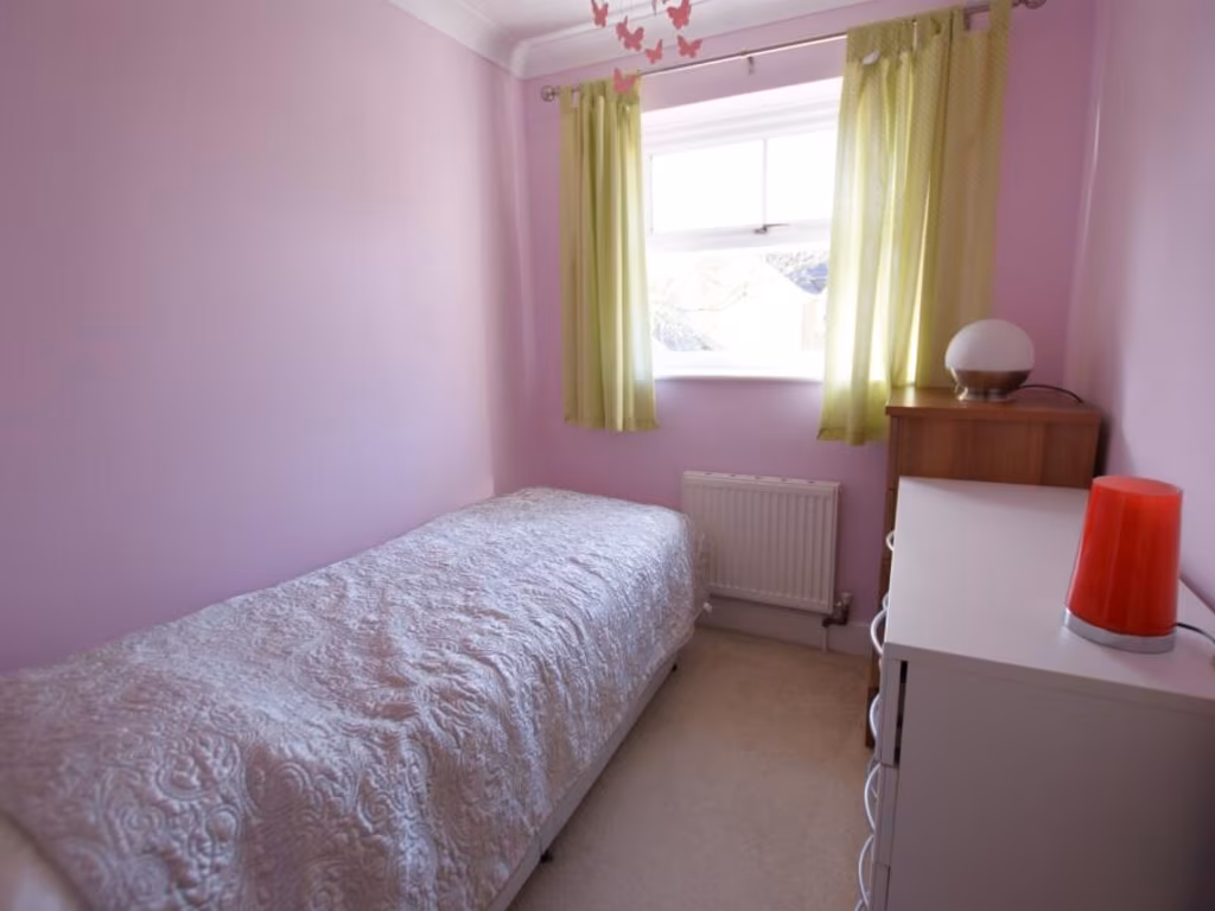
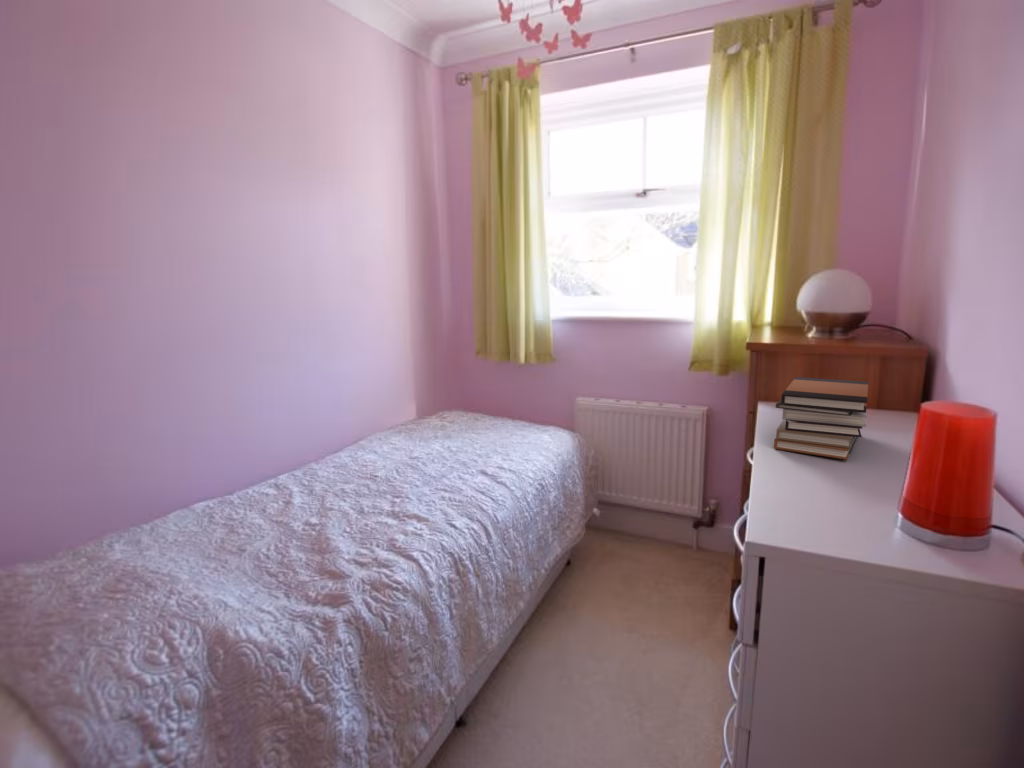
+ book stack [773,376,870,461]
